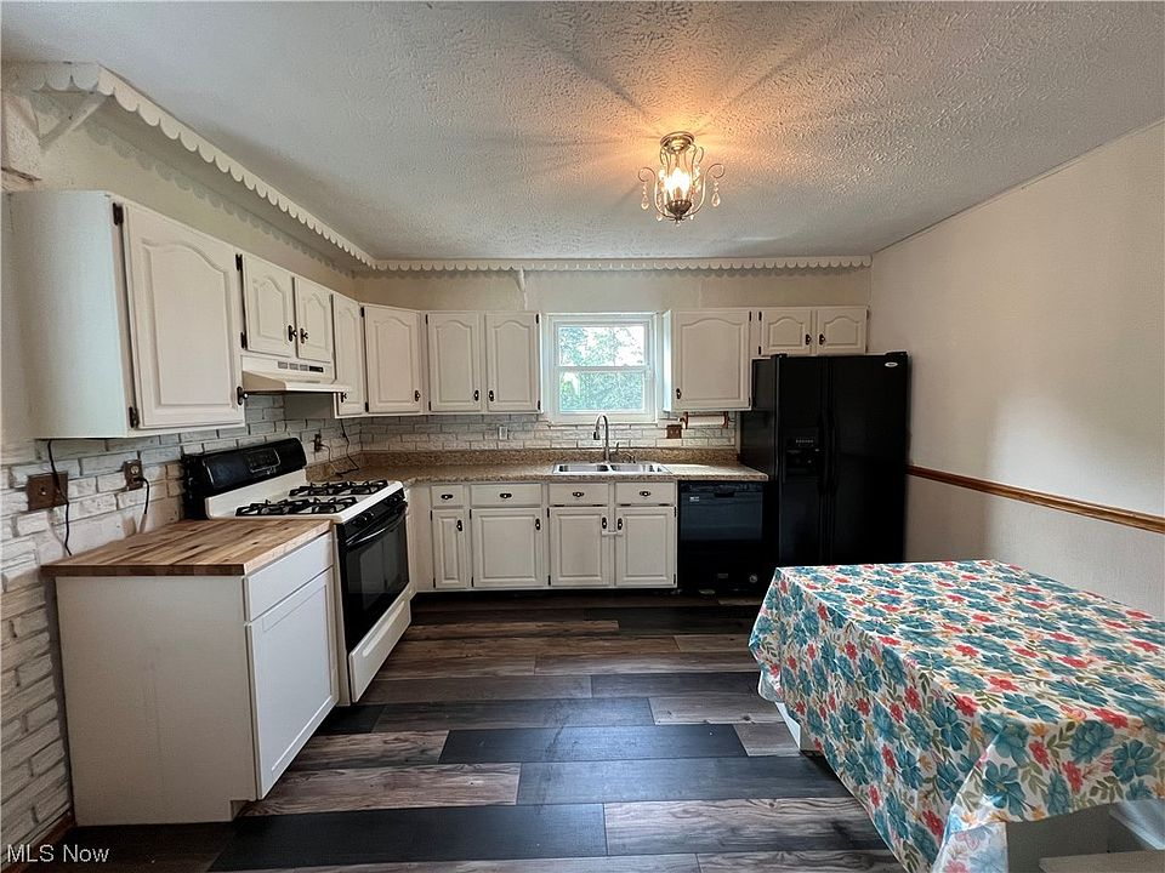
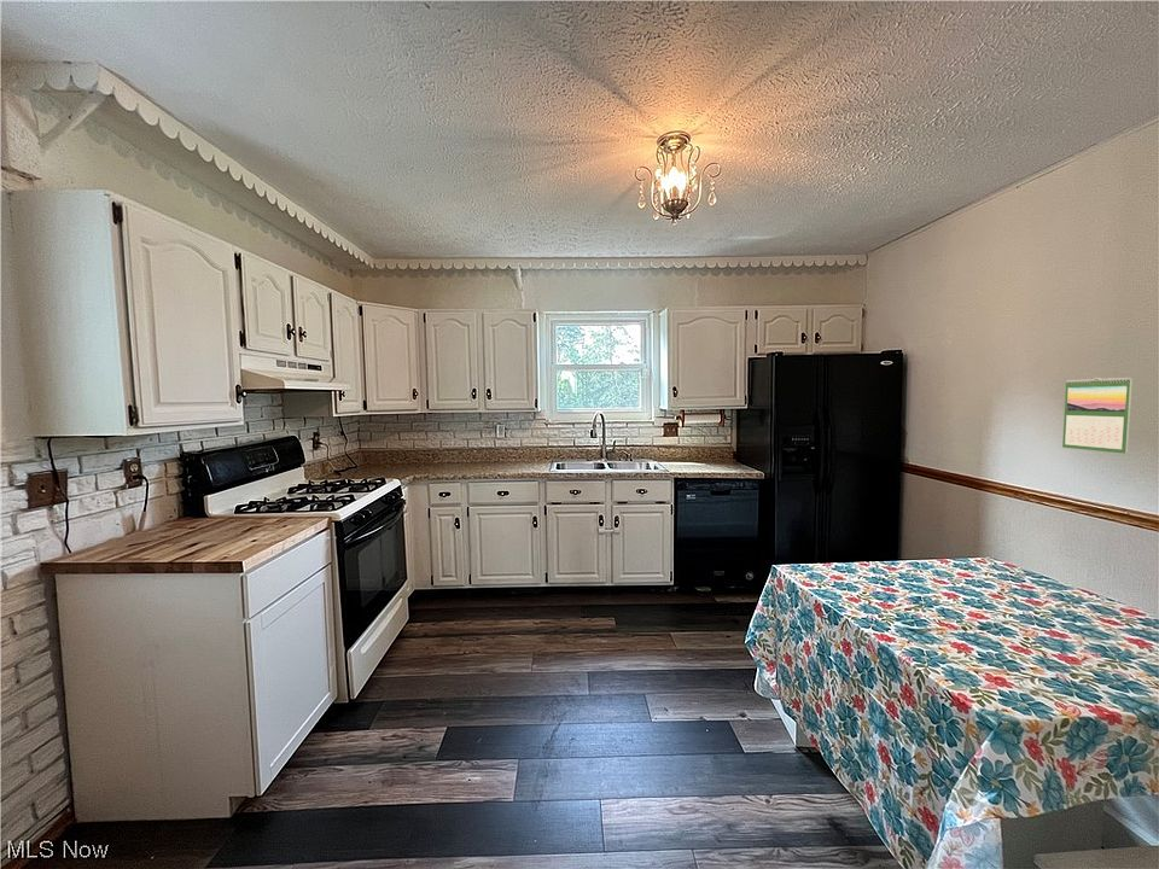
+ calendar [1061,377,1134,455]
